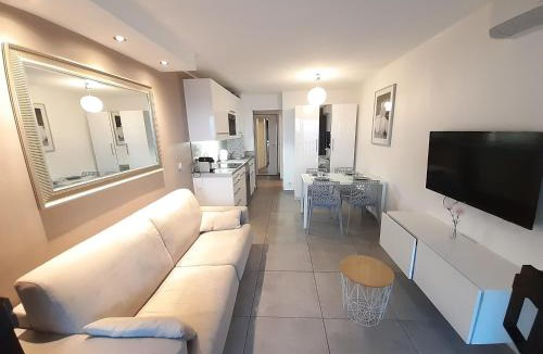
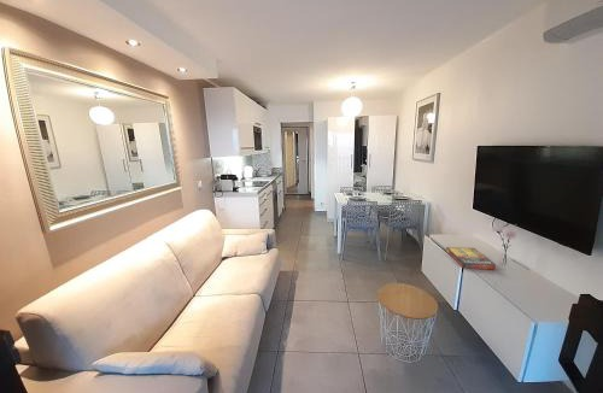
+ game compilation box [445,246,497,271]
